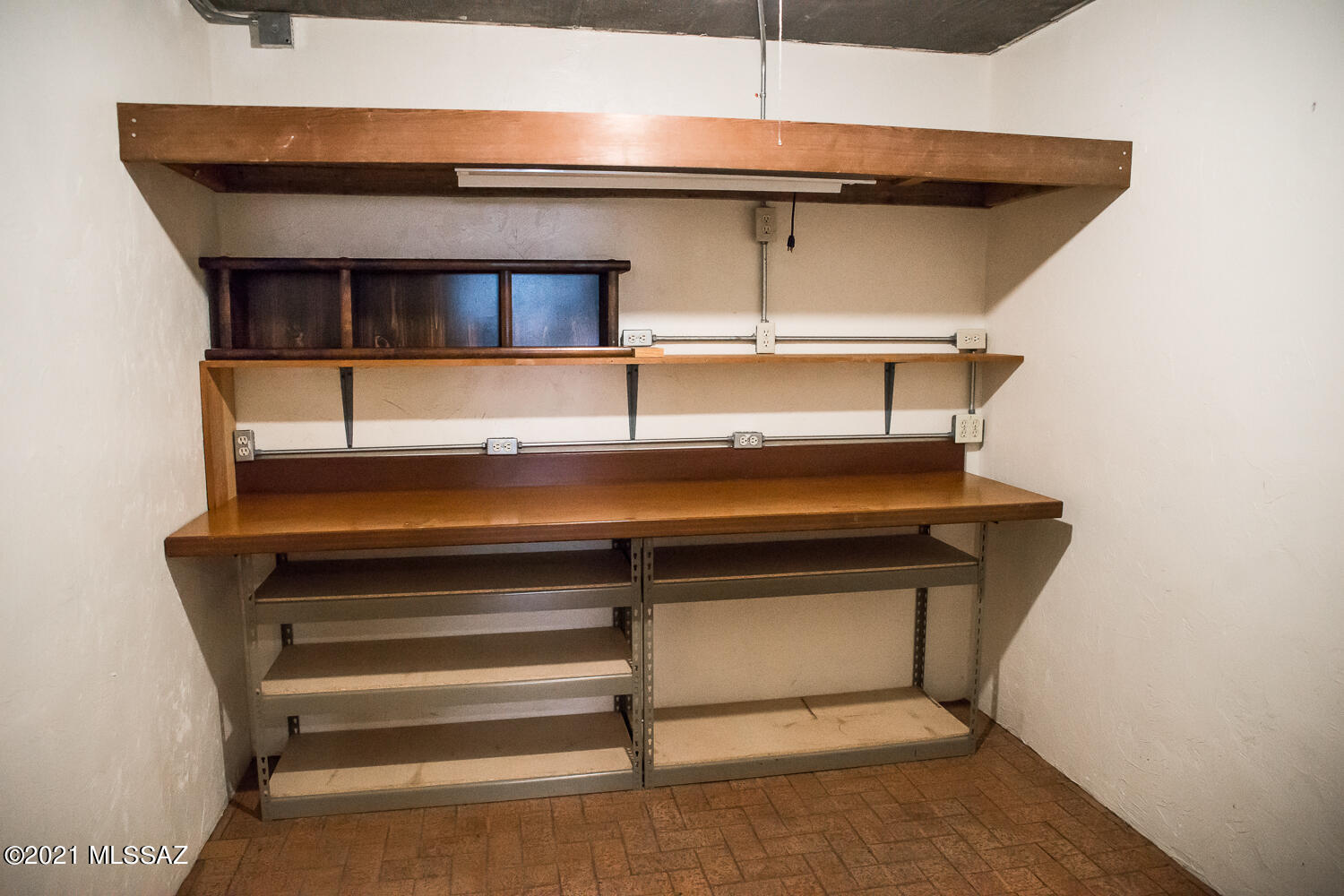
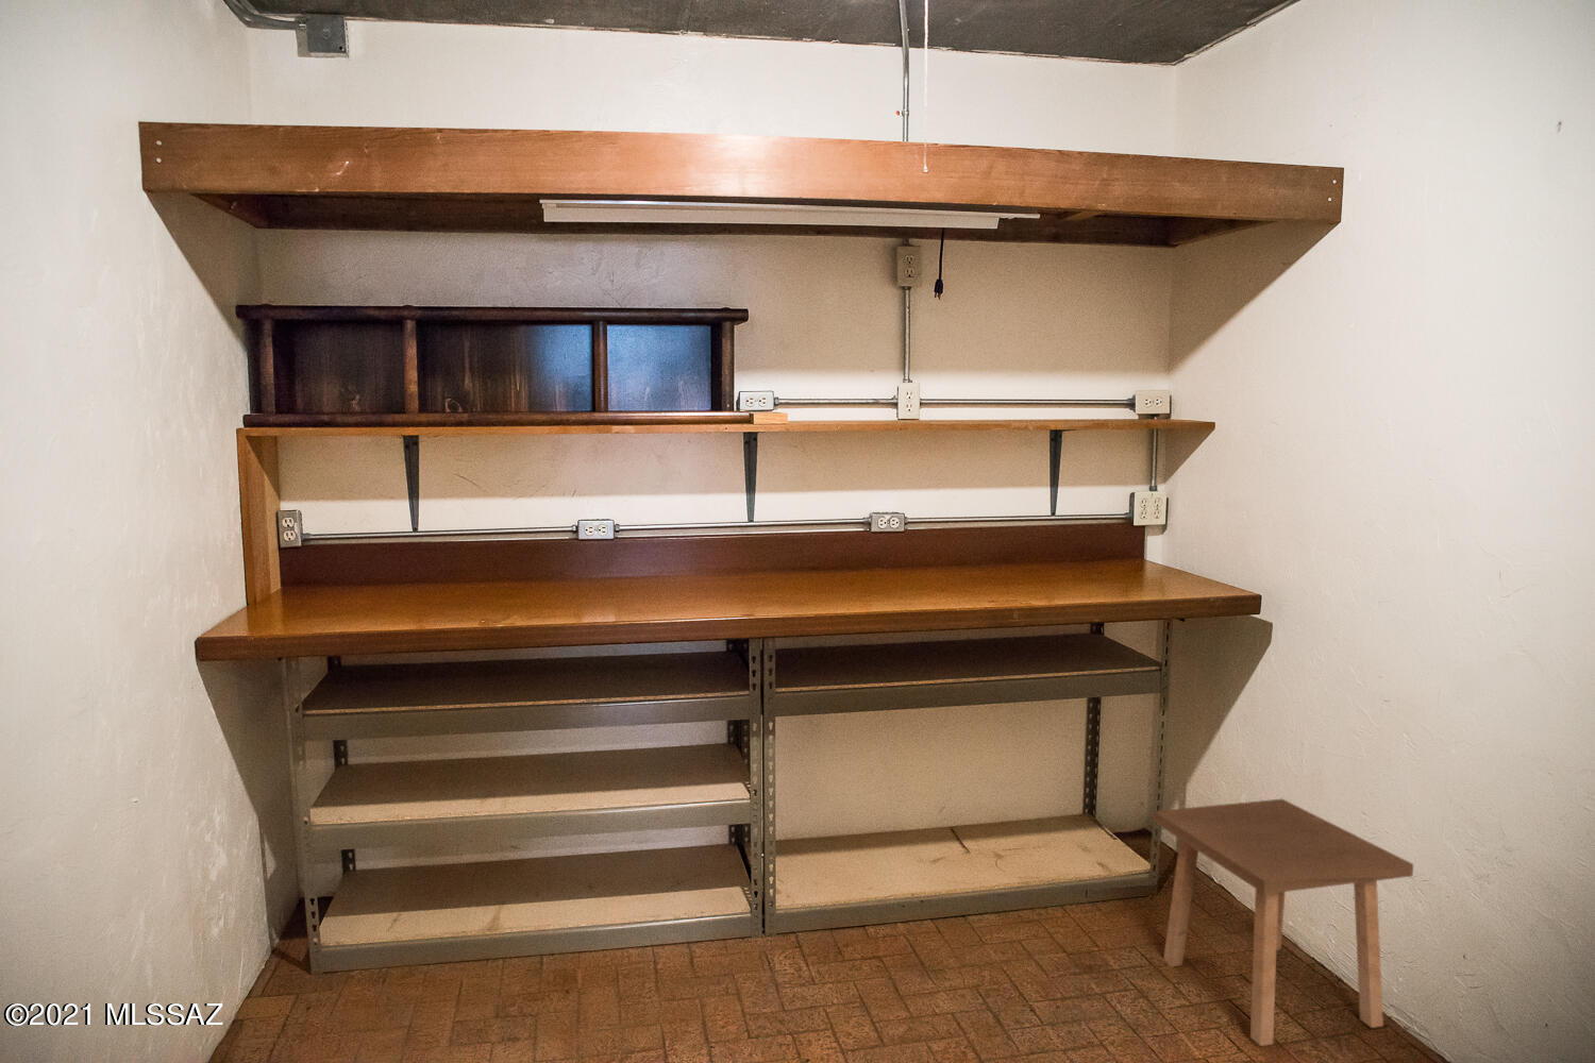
+ stool [1151,798,1415,1048]
